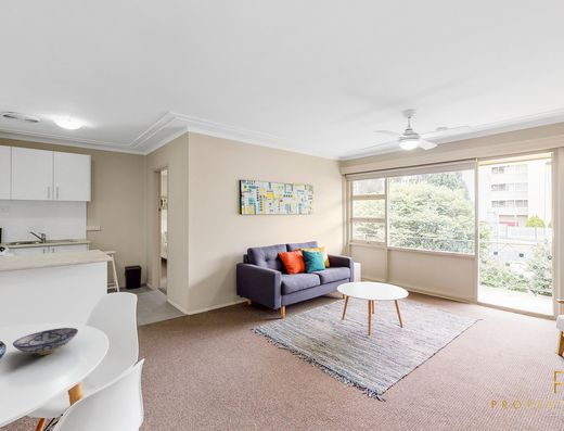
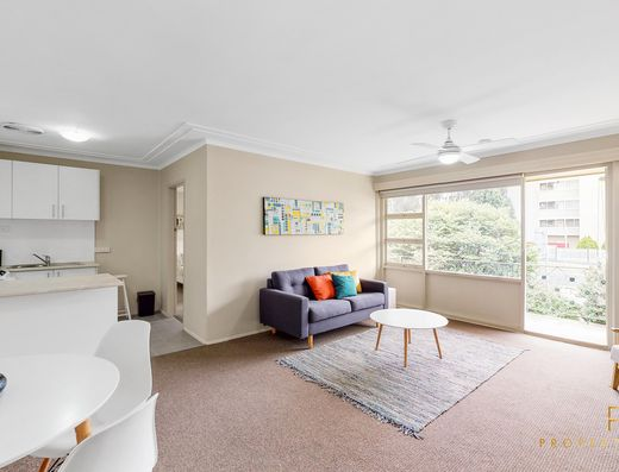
- bowl [12,327,79,356]
